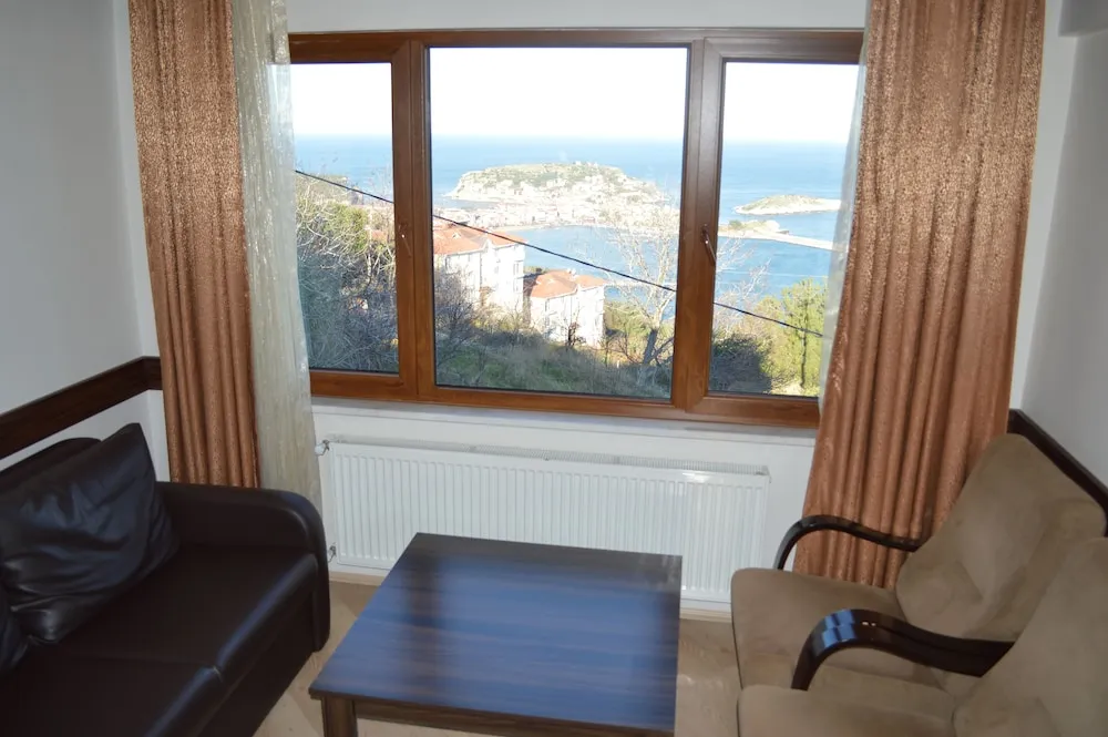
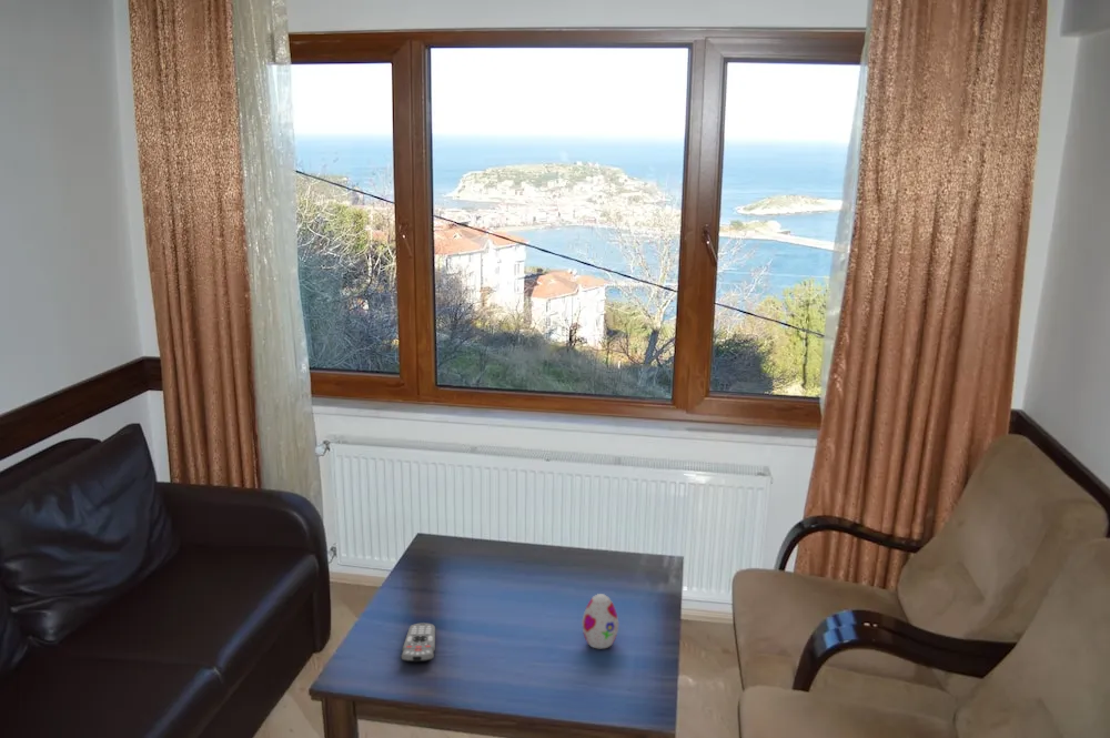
+ decorative egg [581,593,620,649]
+ remote control [401,621,436,663]
